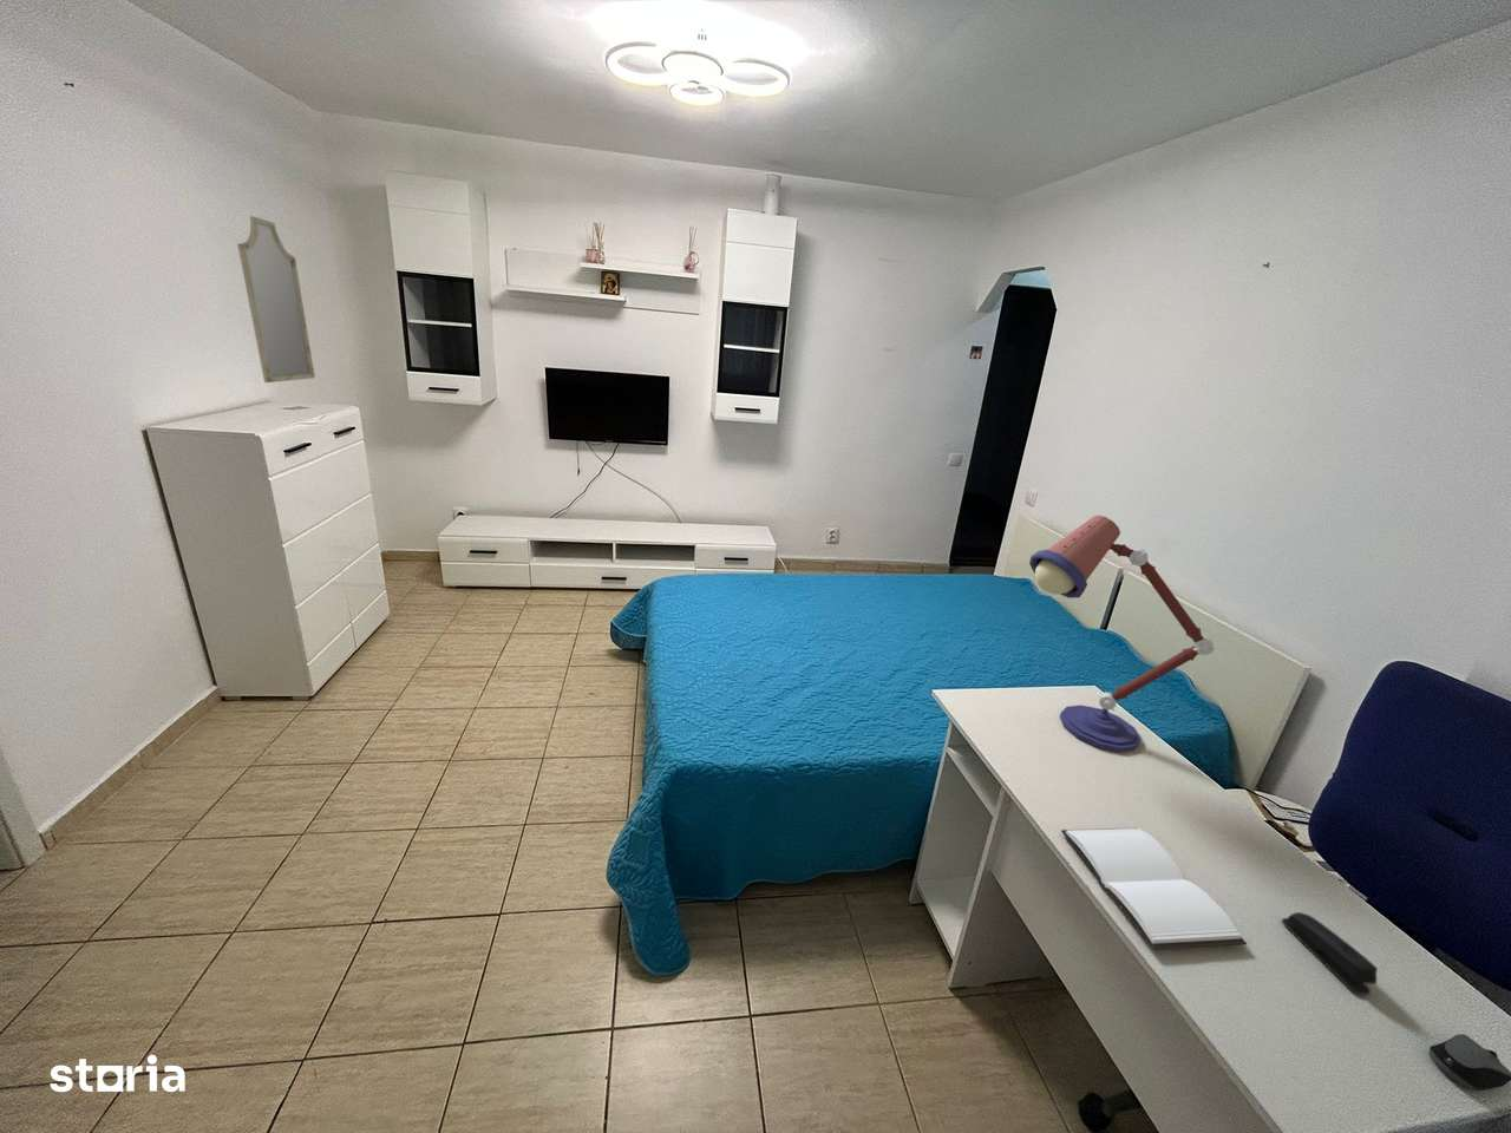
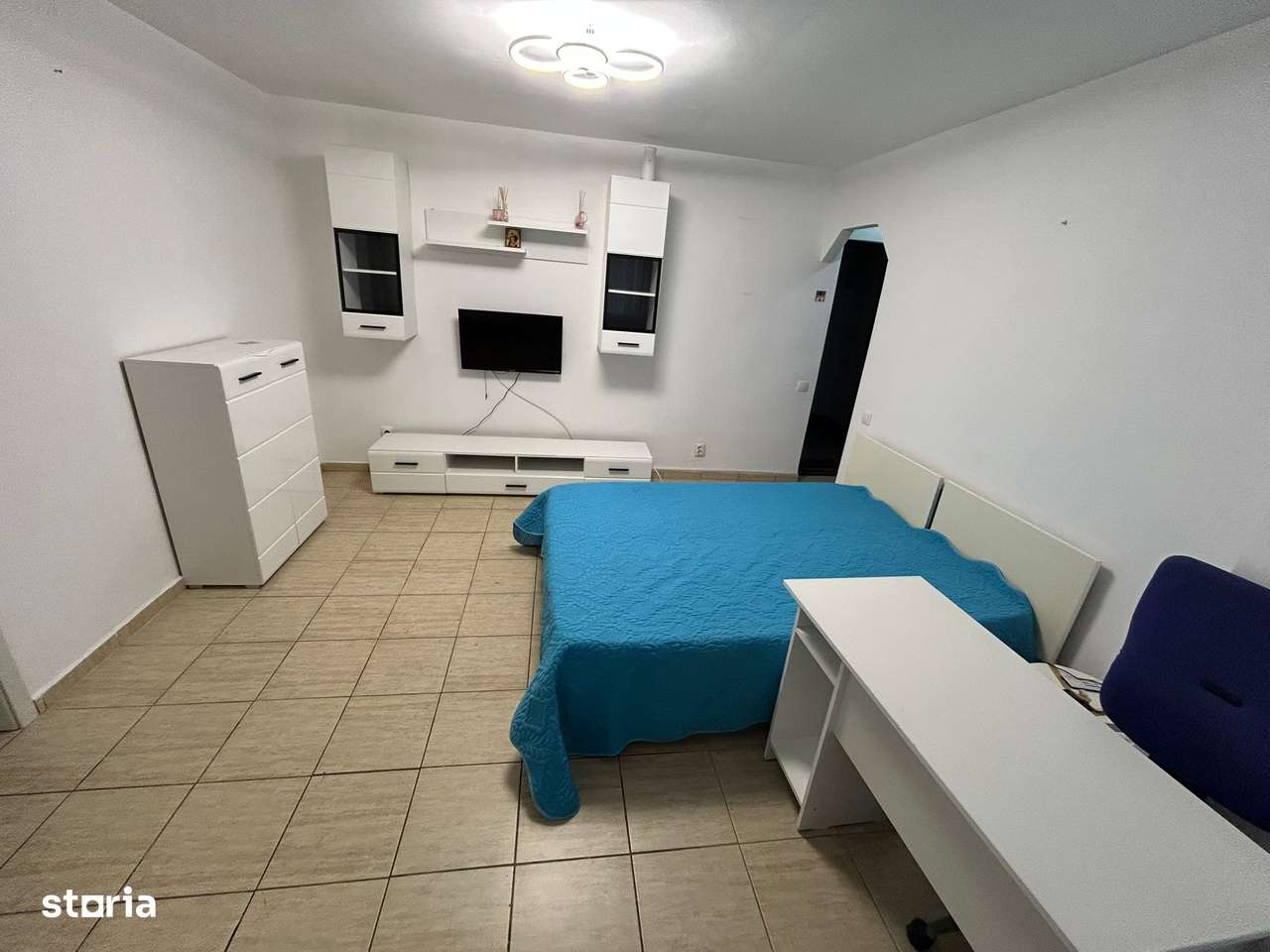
- computer mouse [1429,1033,1511,1091]
- desk lamp [1028,513,1217,753]
- home mirror [236,214,316,383]
- book [1060,827,1248,951]
- stapler [1281,912,1379,996]
